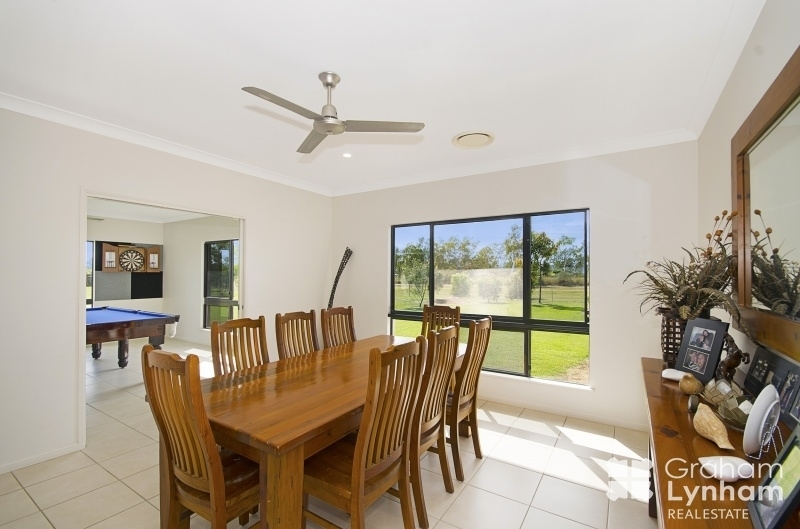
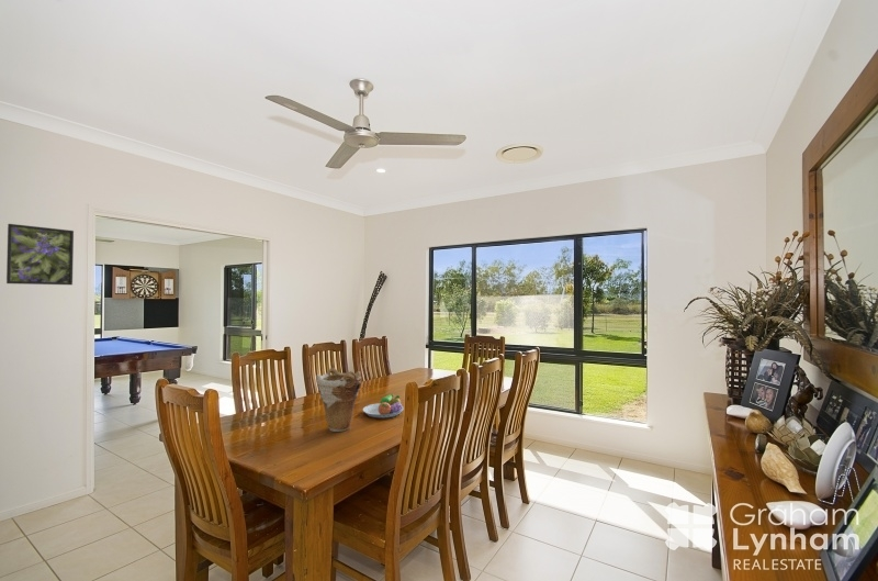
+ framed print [5,223,75,286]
+ fruit bowl [362,393,405,418]
+ vase [315,367,362,433]
